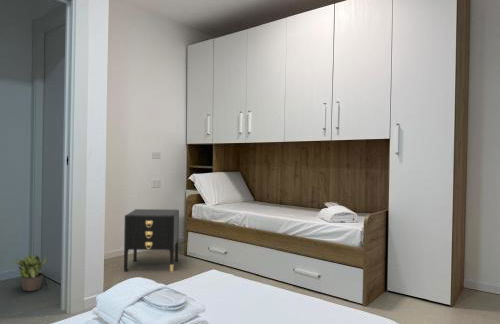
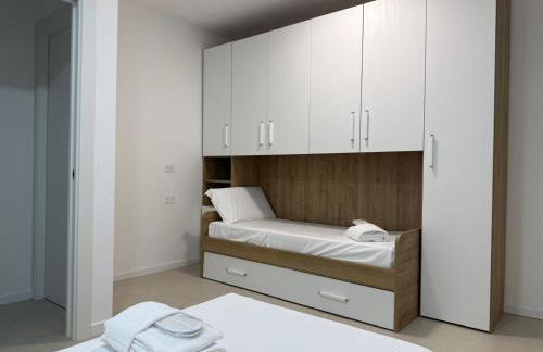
- nightstand [123,208,180,273]
- potted plant [13,251,48,292]
